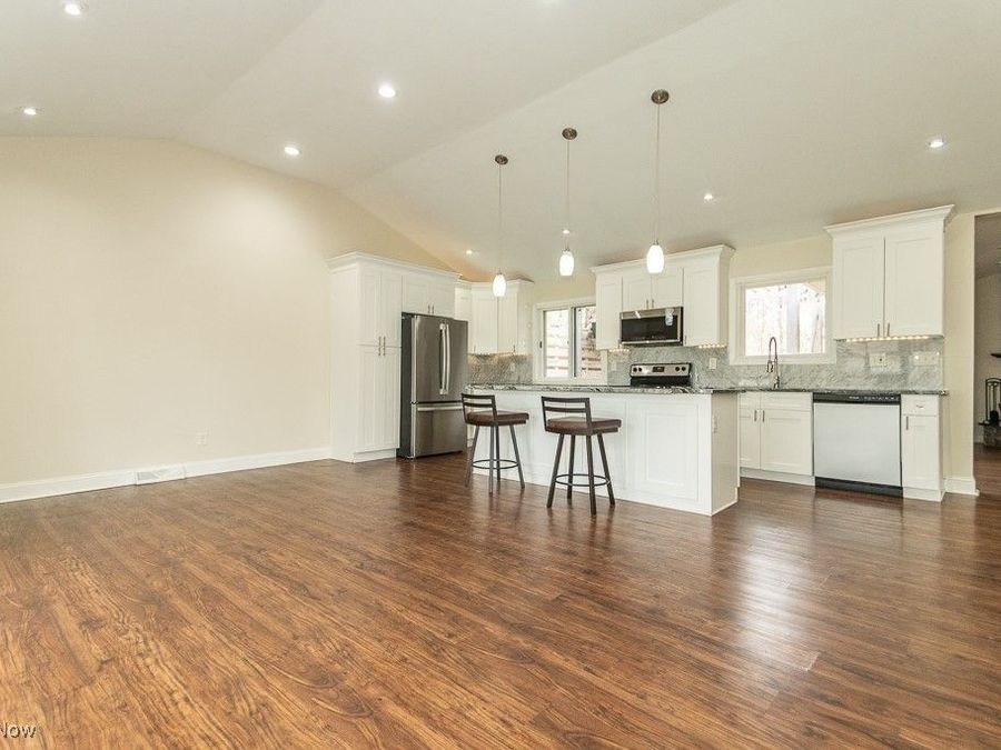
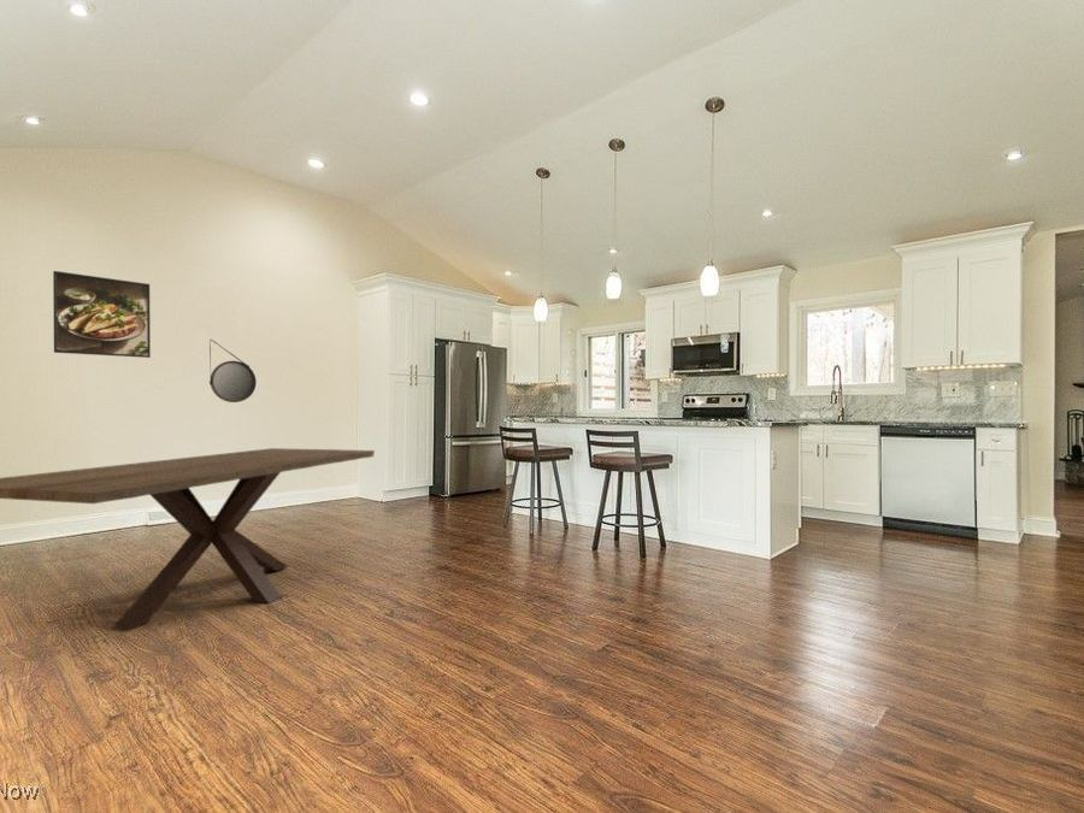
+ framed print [52,270,152,359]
+ home mirror [208,338,258,403]
+ dining table [0,447,376,634]
